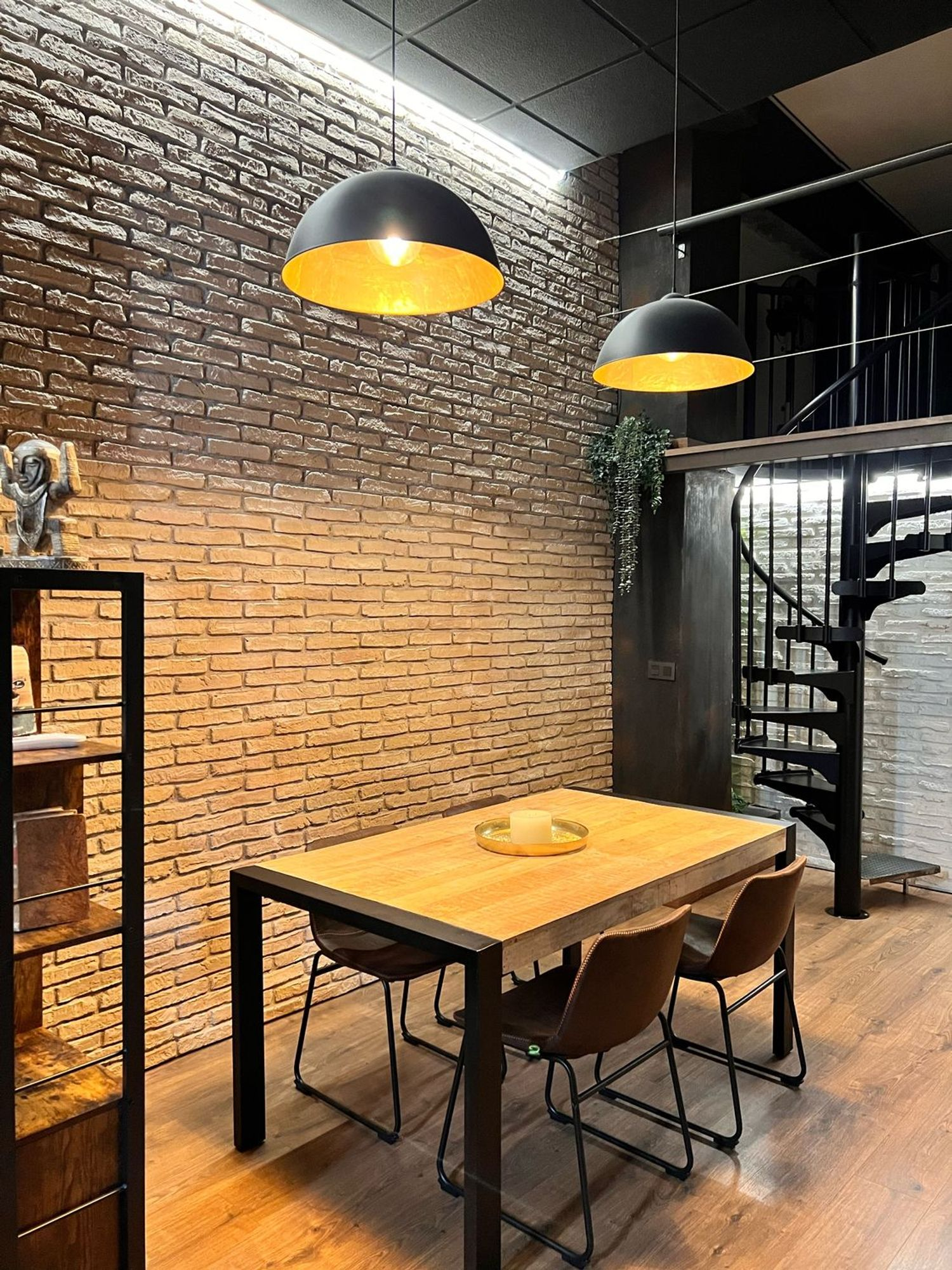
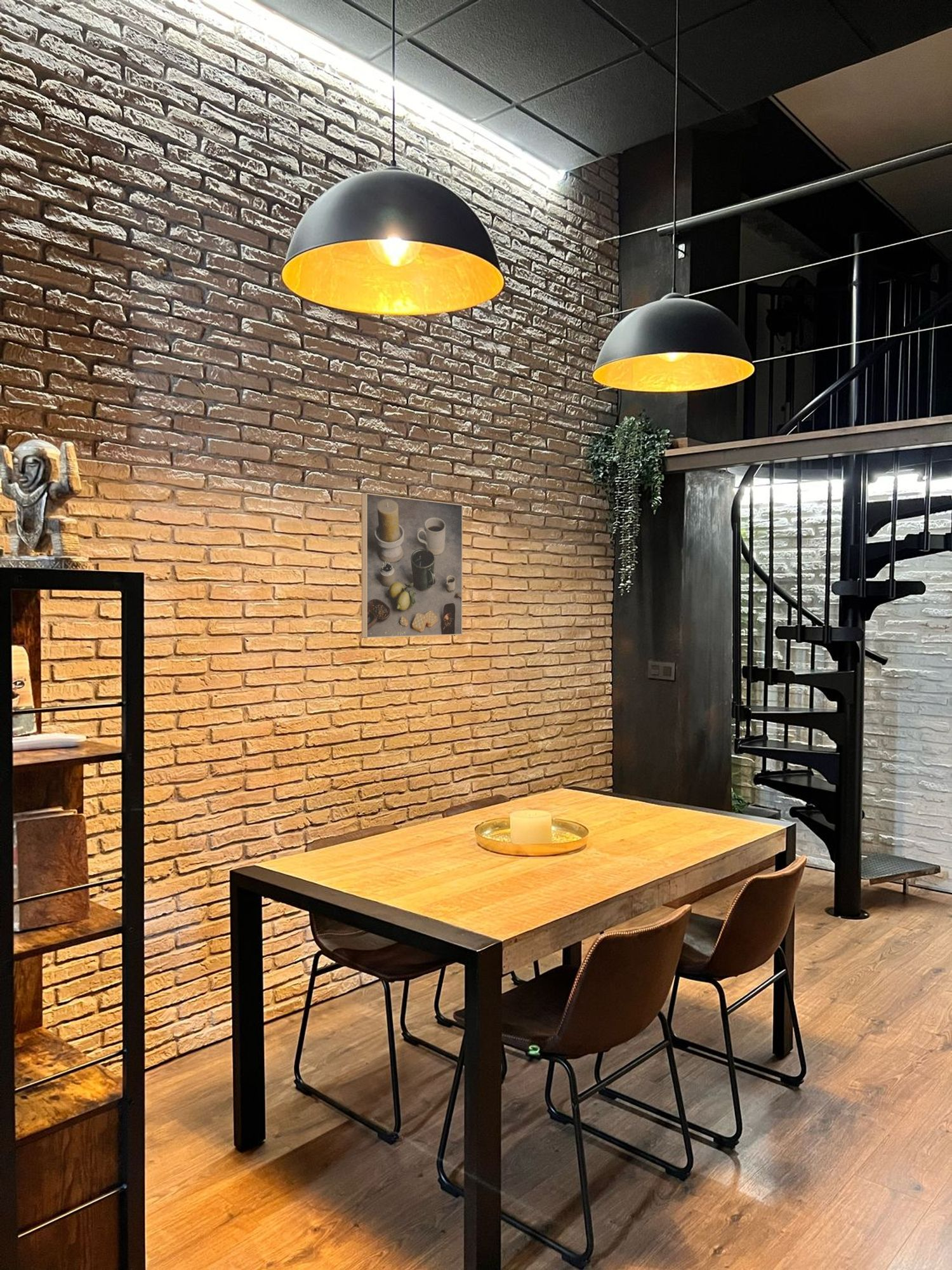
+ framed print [361,492,463,639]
